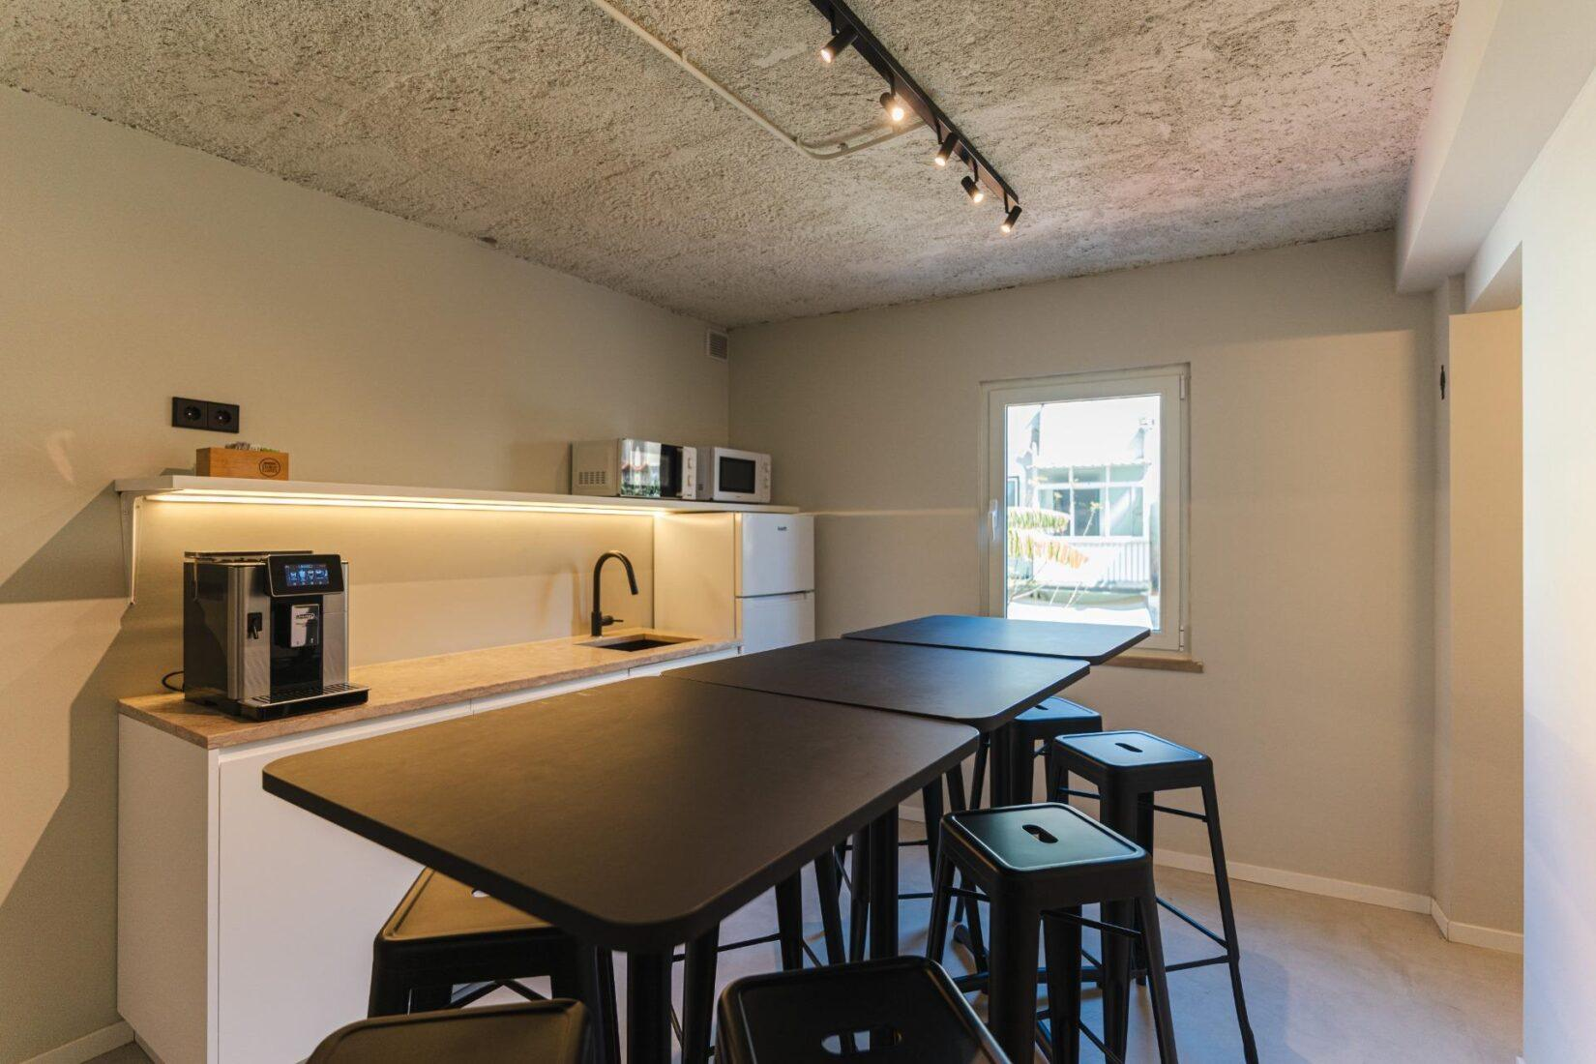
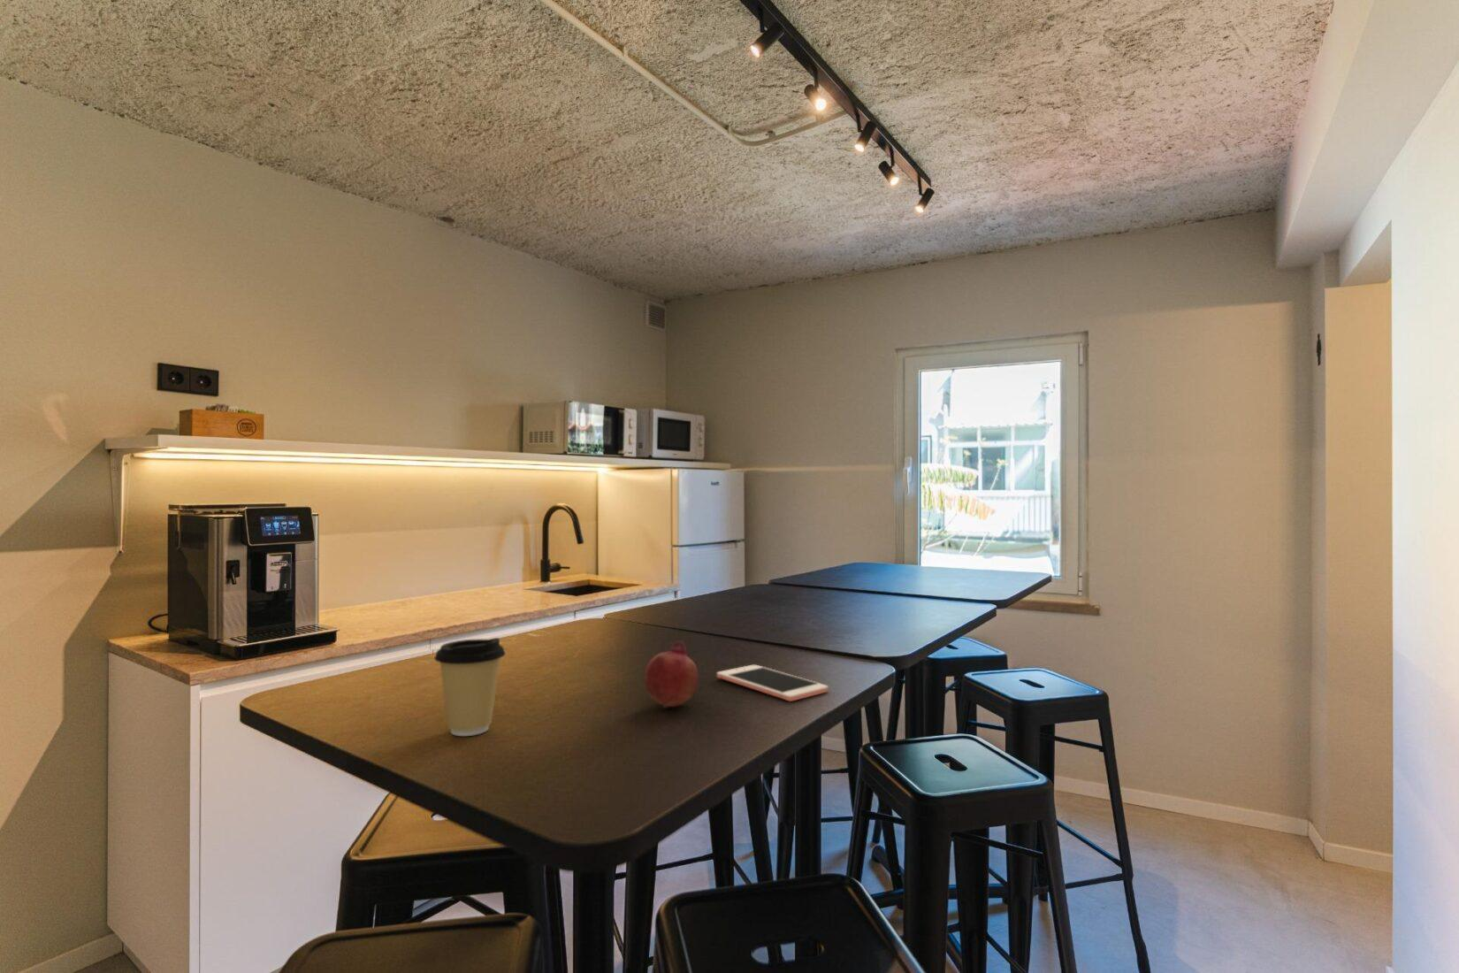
+ coffee cup [433,636,506,737]
+ fruit [643,640,699,708]
+ cell phone [716,665,828,703]
